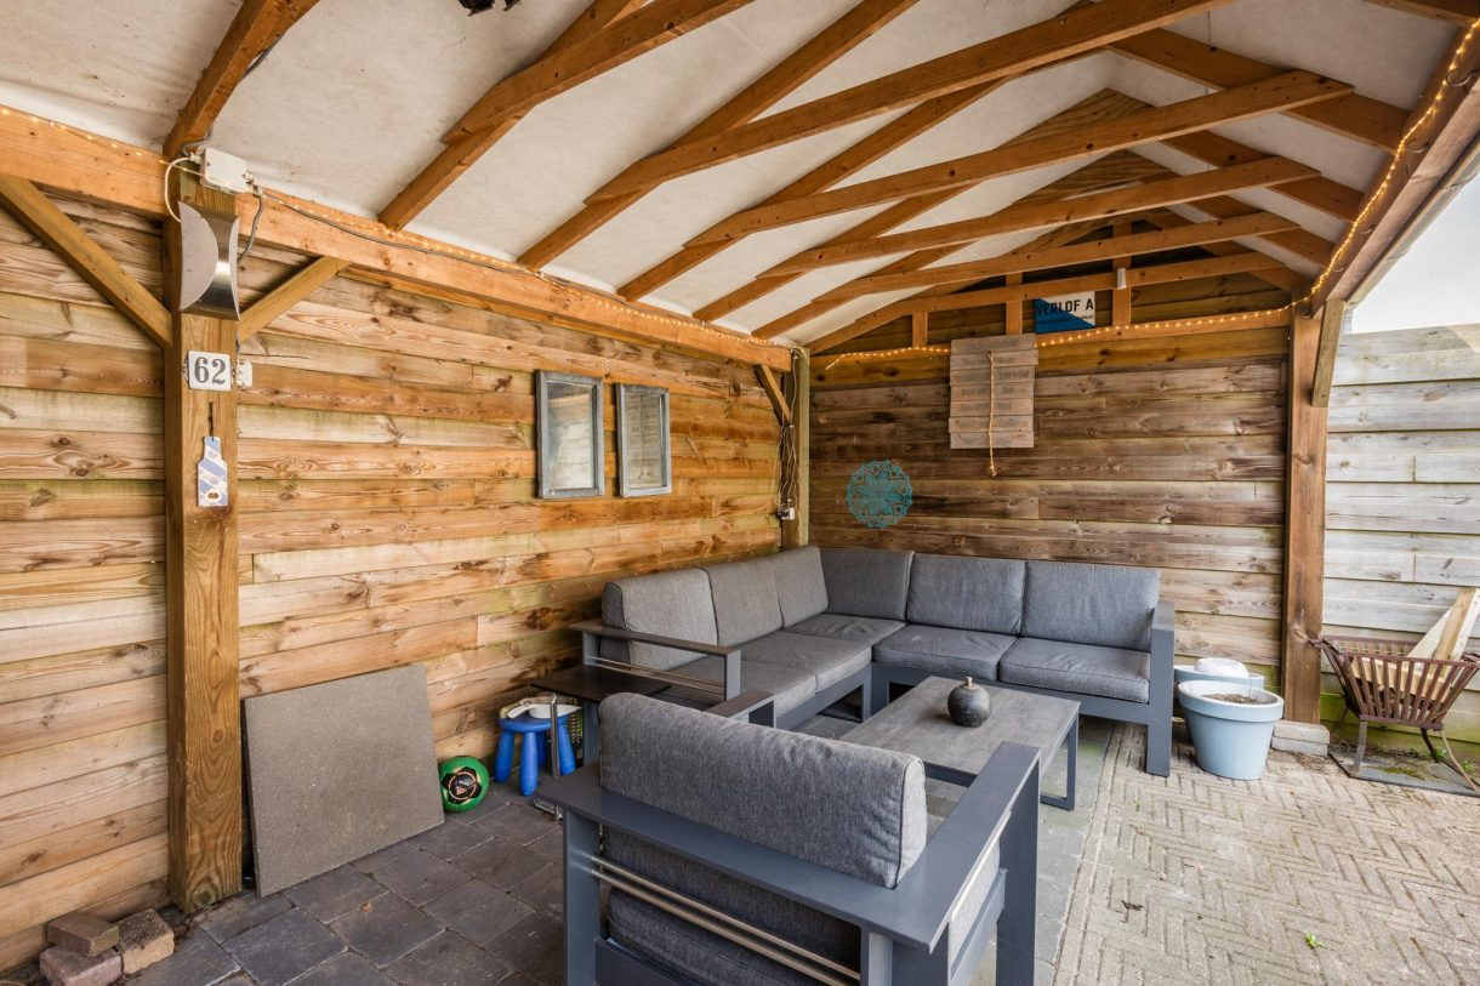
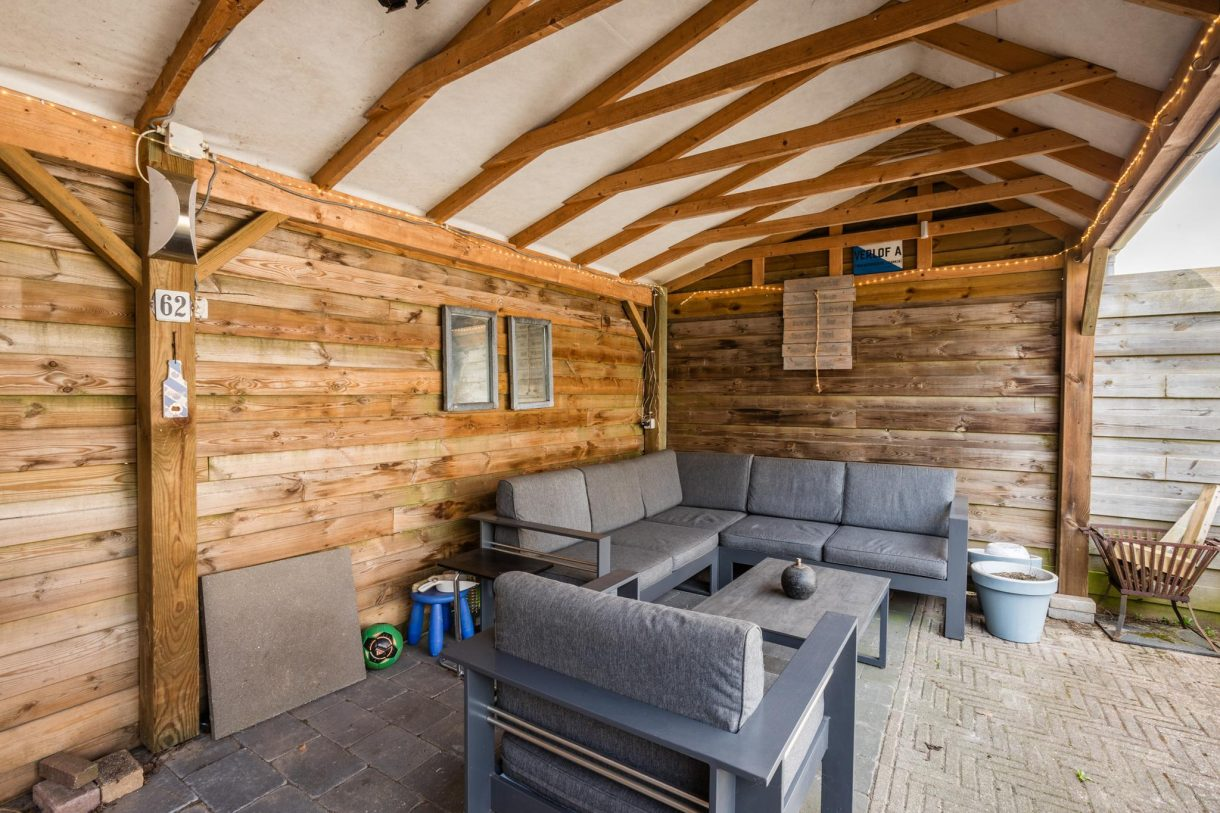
- wall decoration [844,460,913,529]
